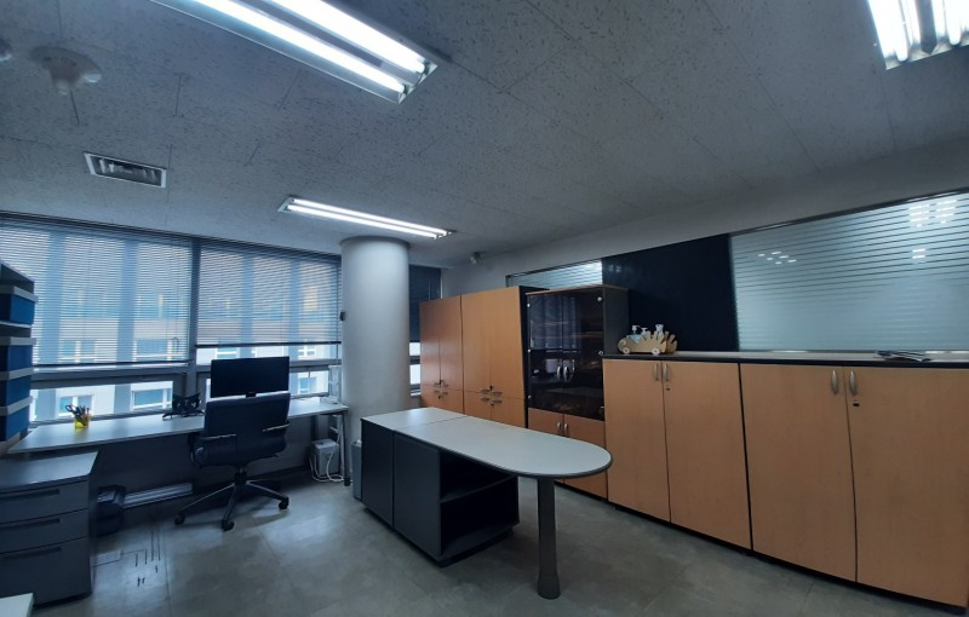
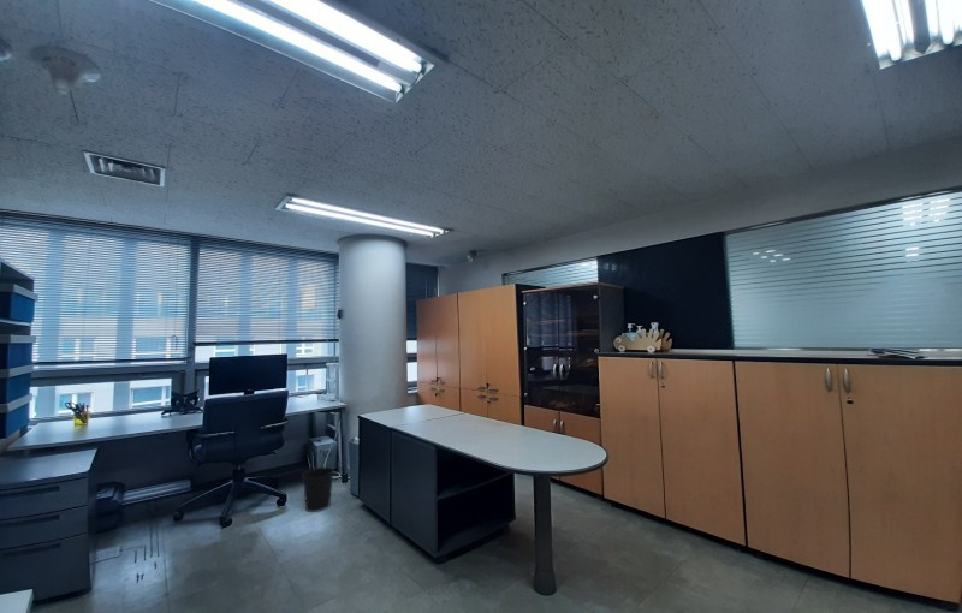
+ wastebasket [302,466,335,513]
